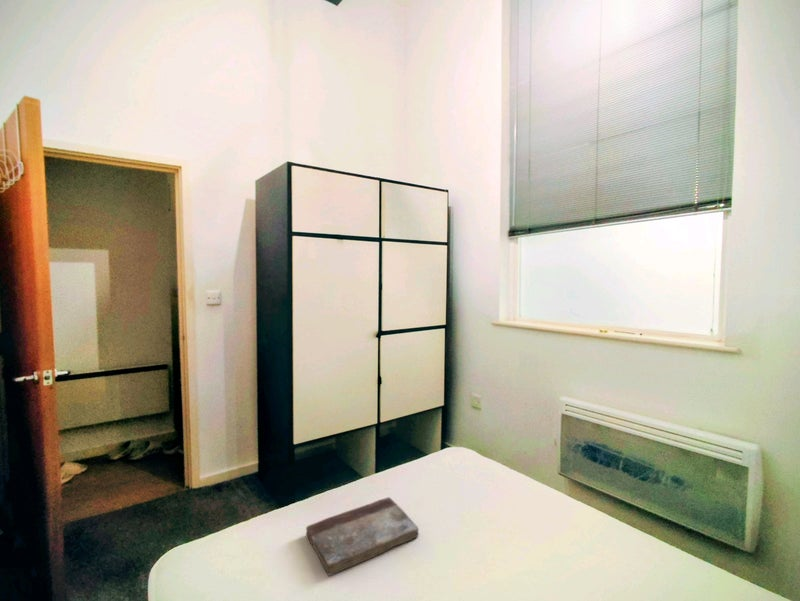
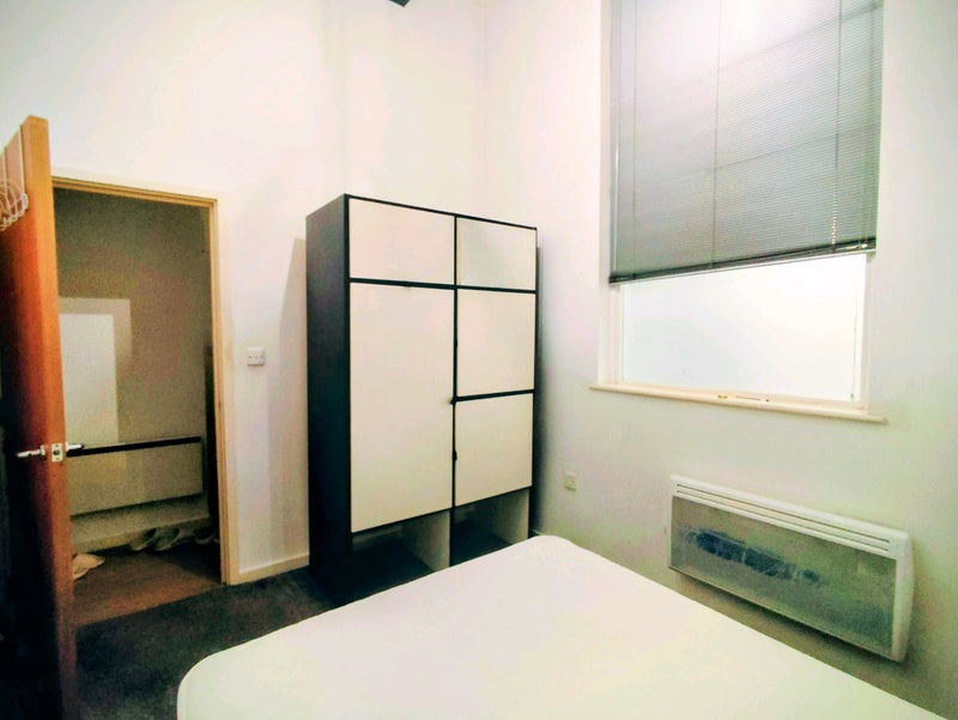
- book [305,496,419,577]
